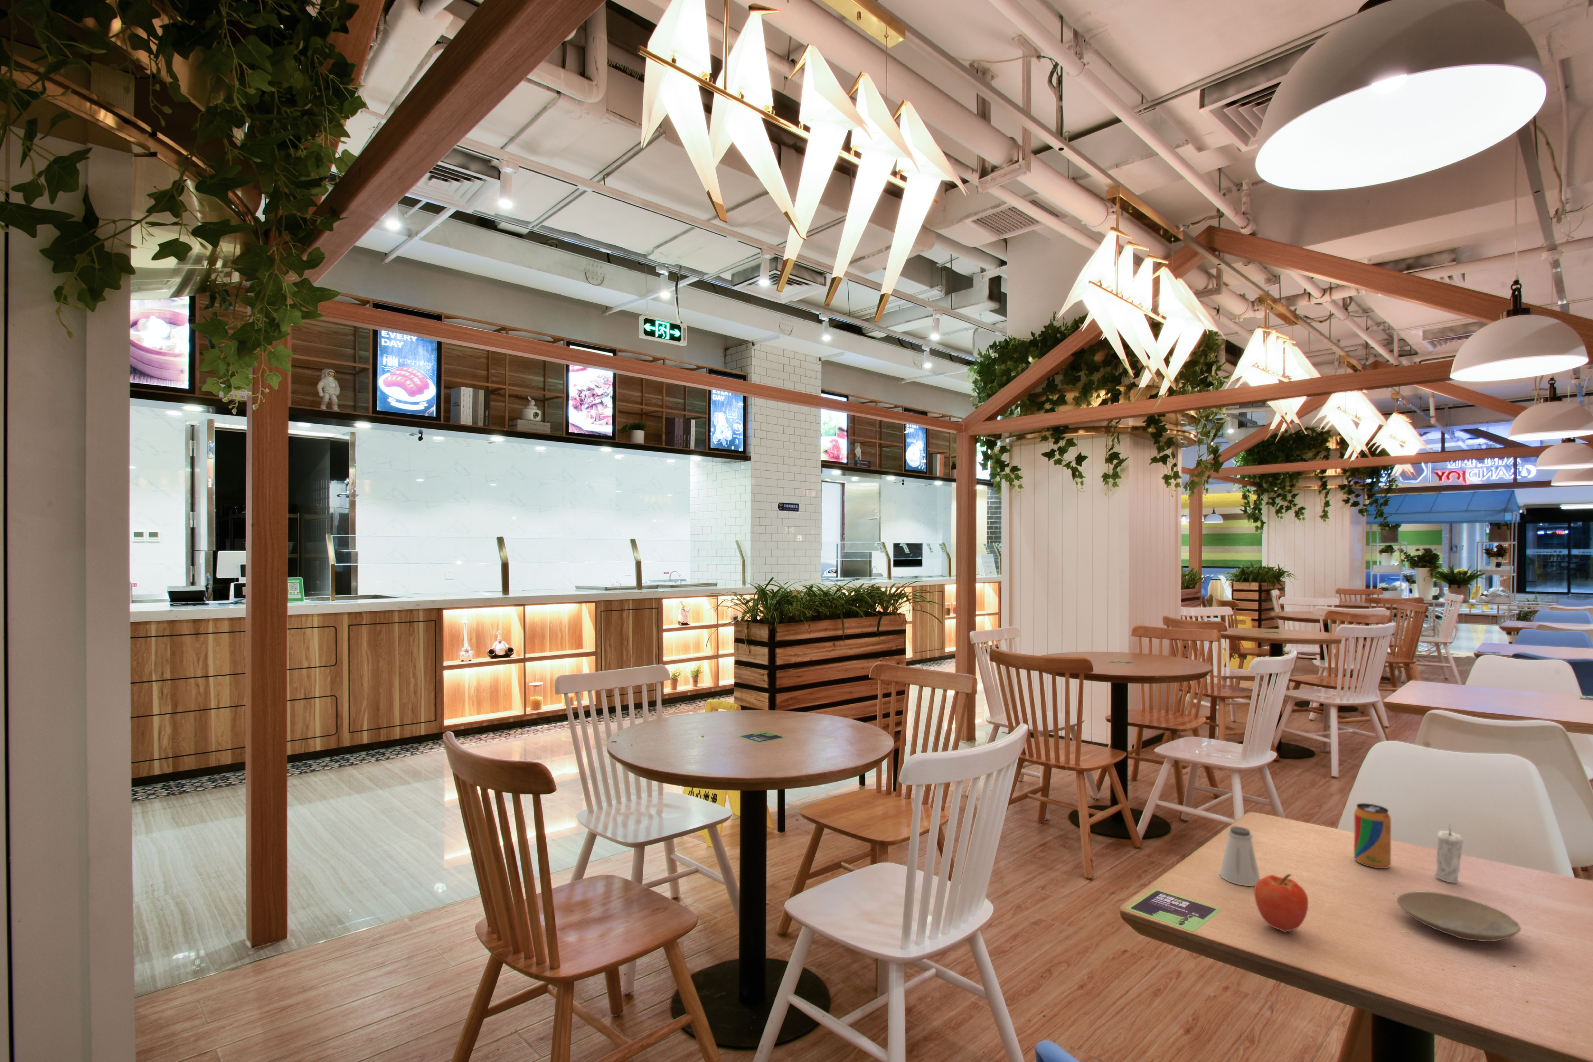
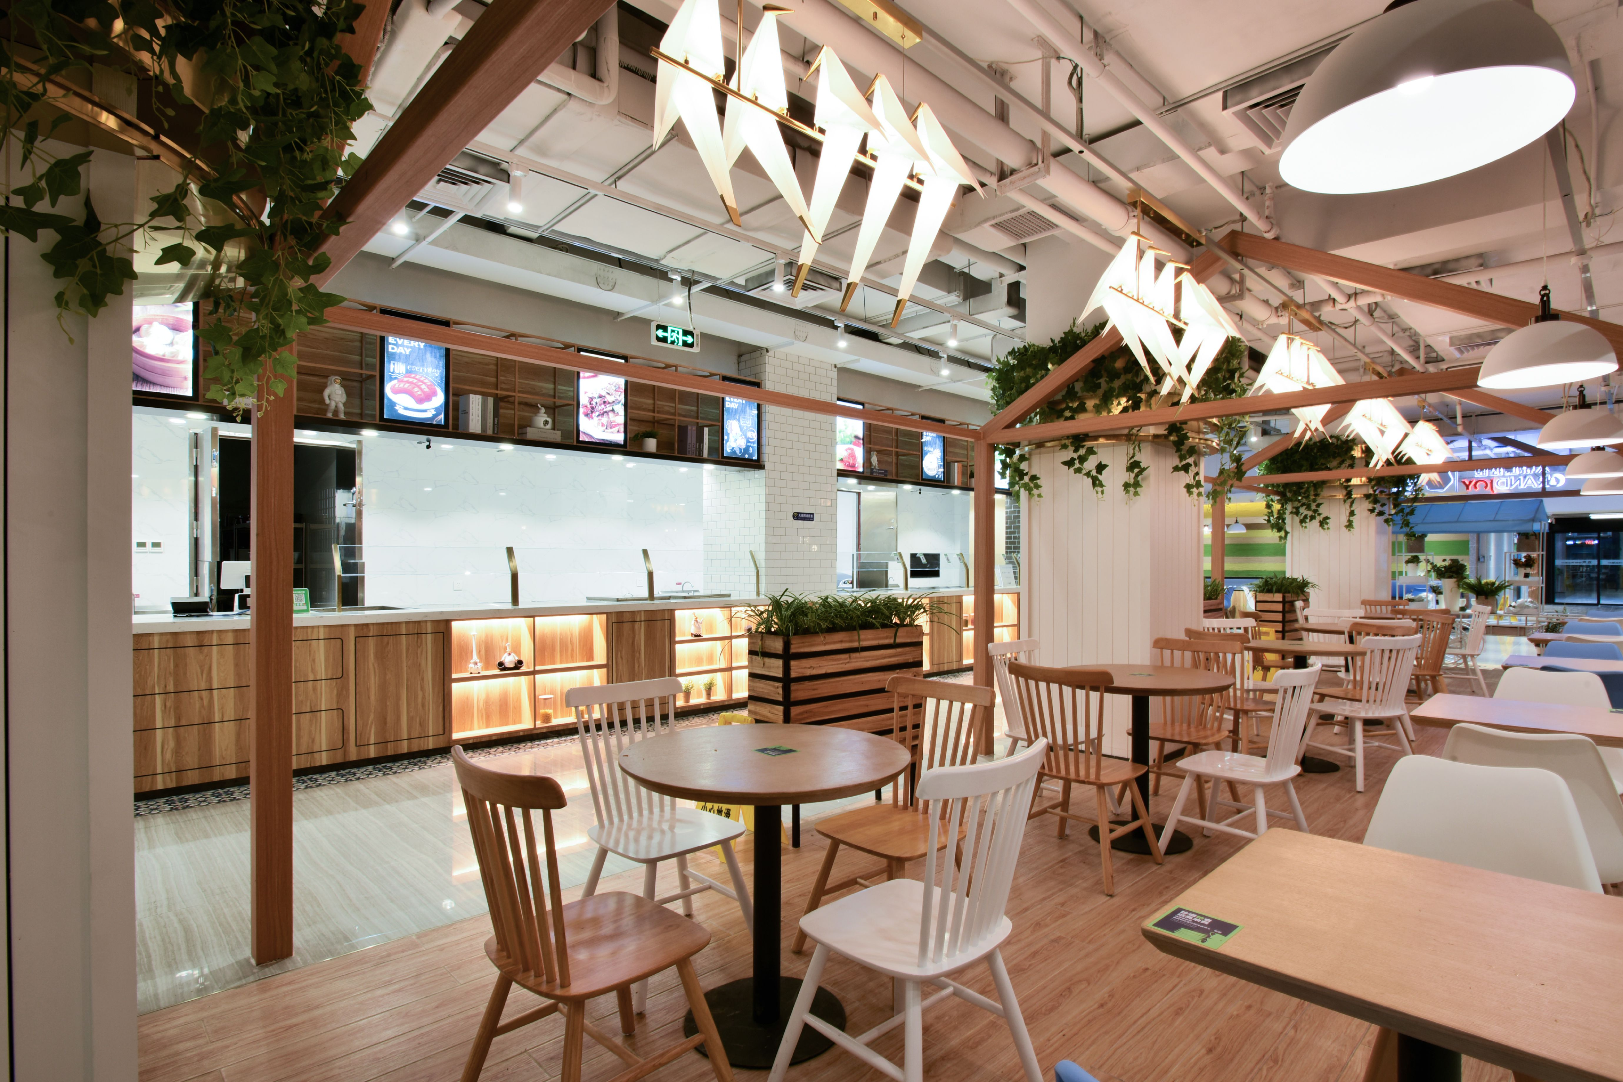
- apple [1254,874,1309,933]
- candle [1434,823,1464,883]
- plate [1396,891,1521,942]
- beverage can [1354,802,1392,869]
- saltshaker [1220,826,1260,887]
